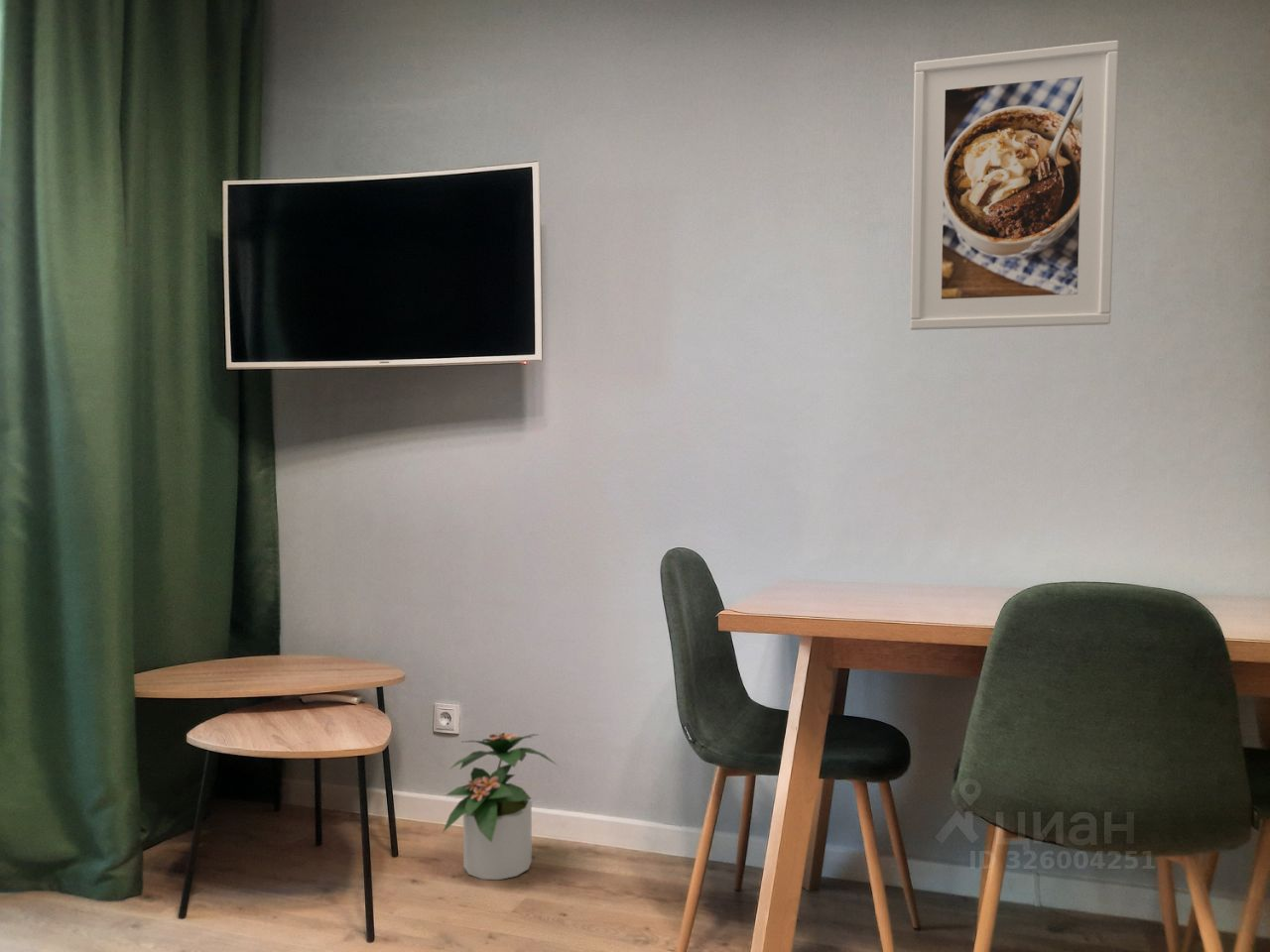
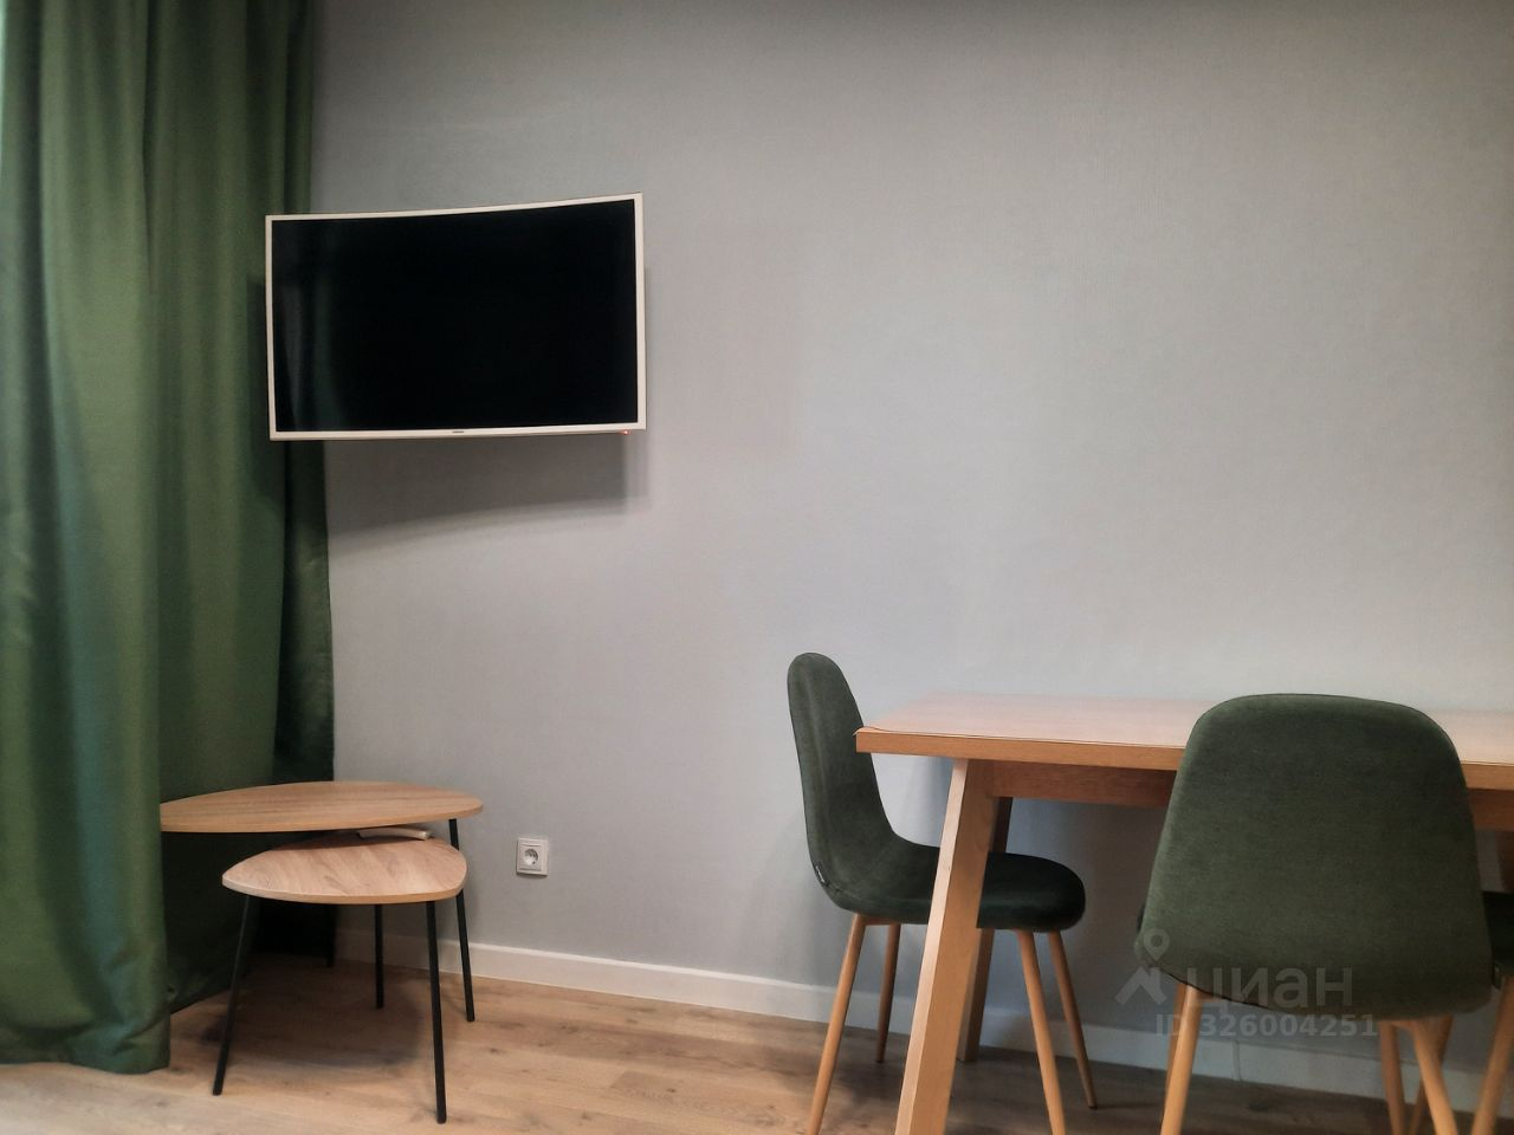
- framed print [909,40,1120,331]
- potted plant [442,732,559,881]
